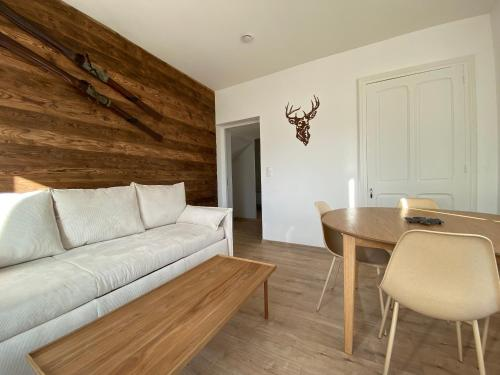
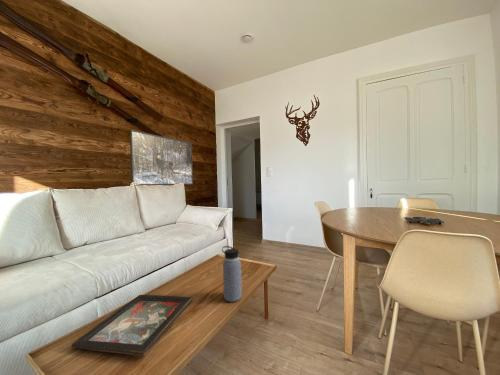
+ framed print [129,129,194,186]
+ decorative tray [70,294,193,357]
+ water bottle [221,245,243,303]
